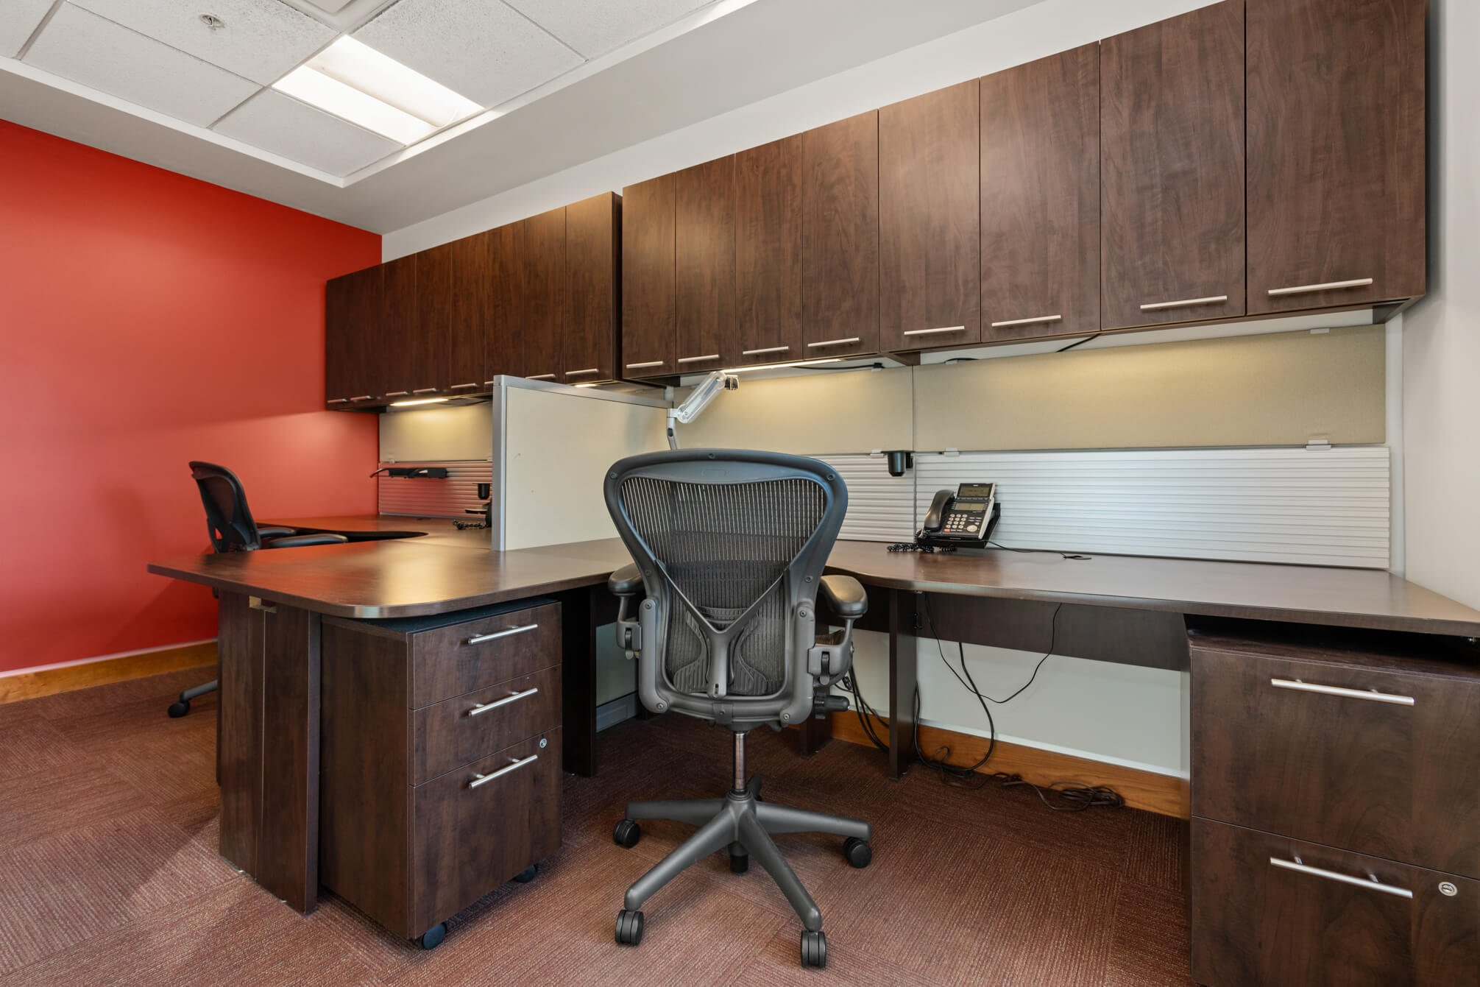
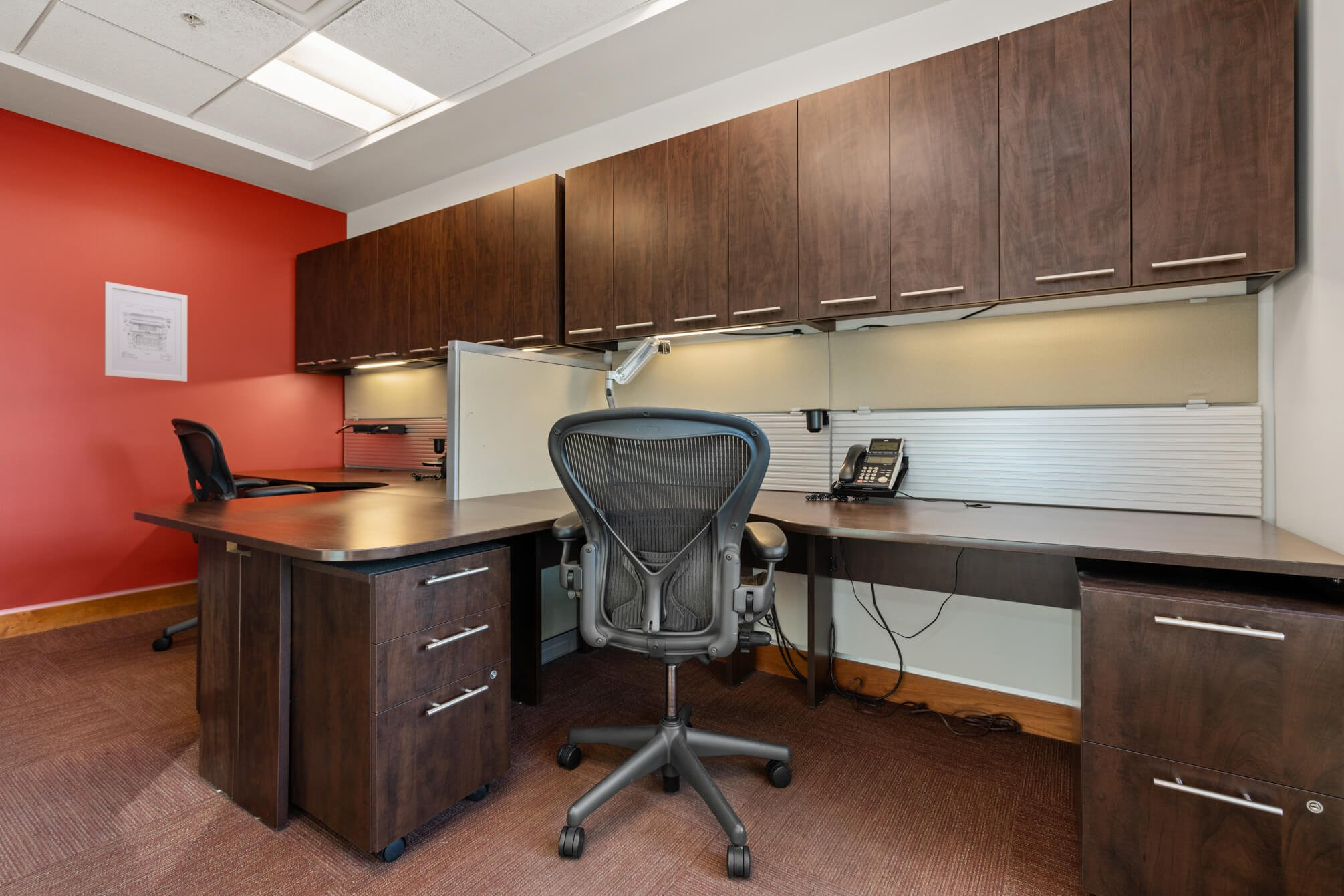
+ wall art [104,281,188,382]
